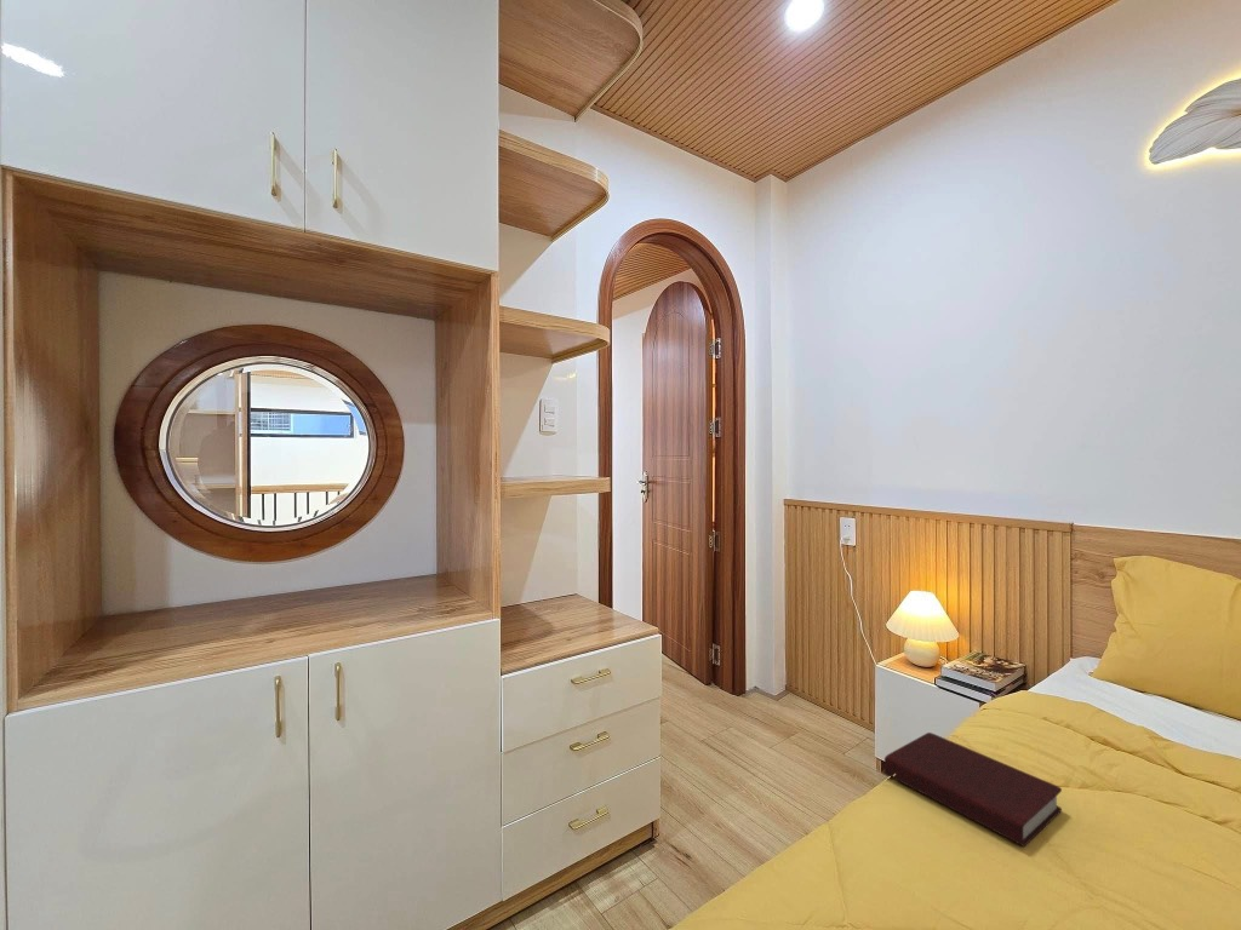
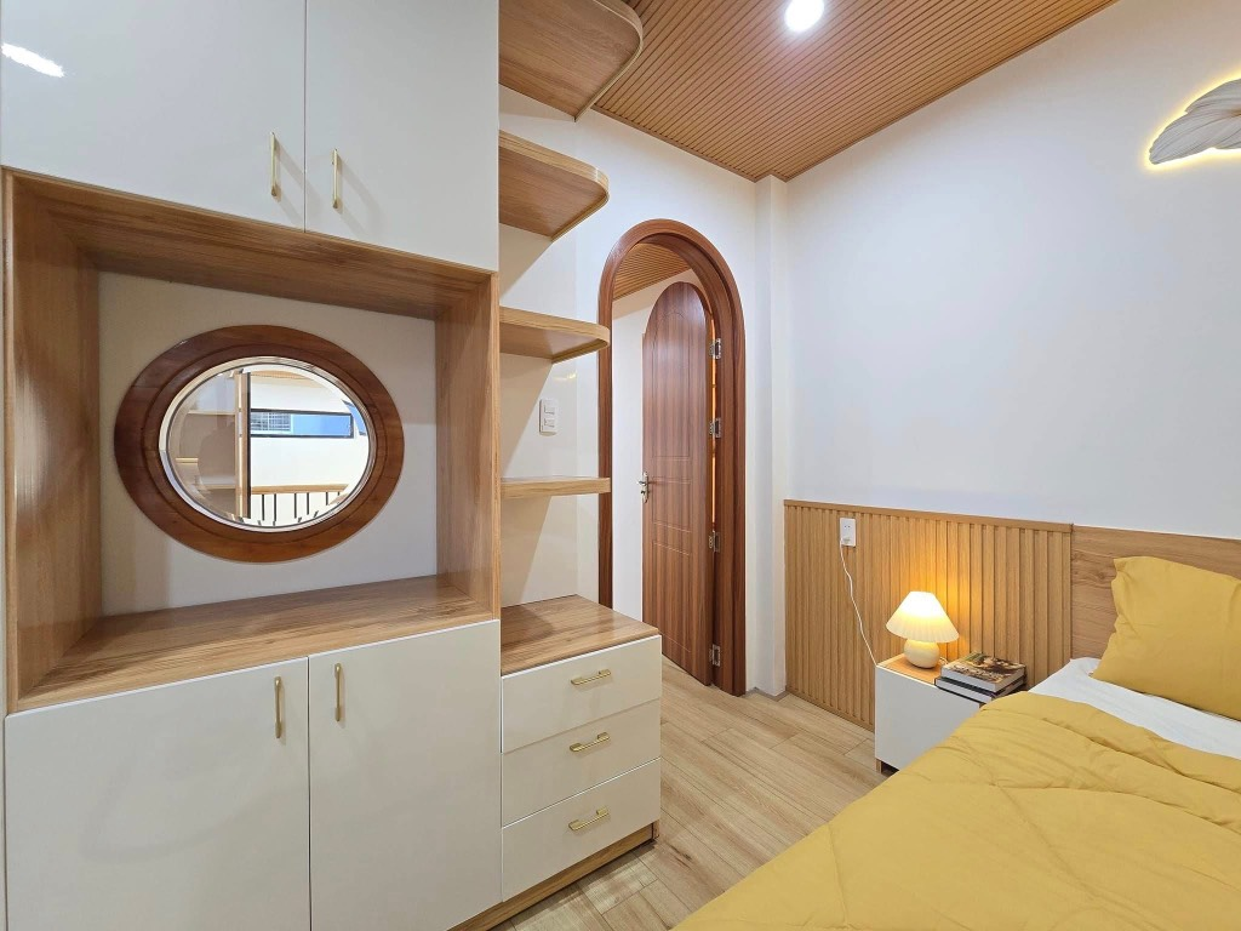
- book [883,731,1063,848]
